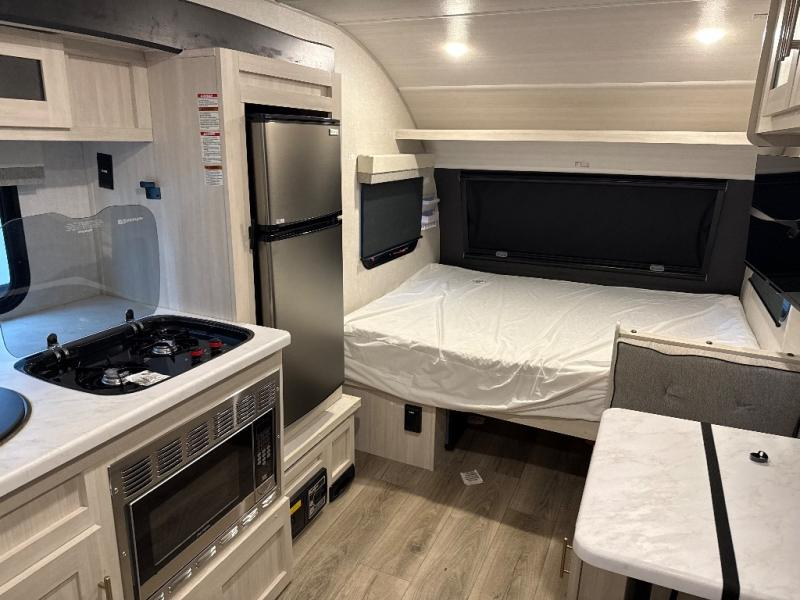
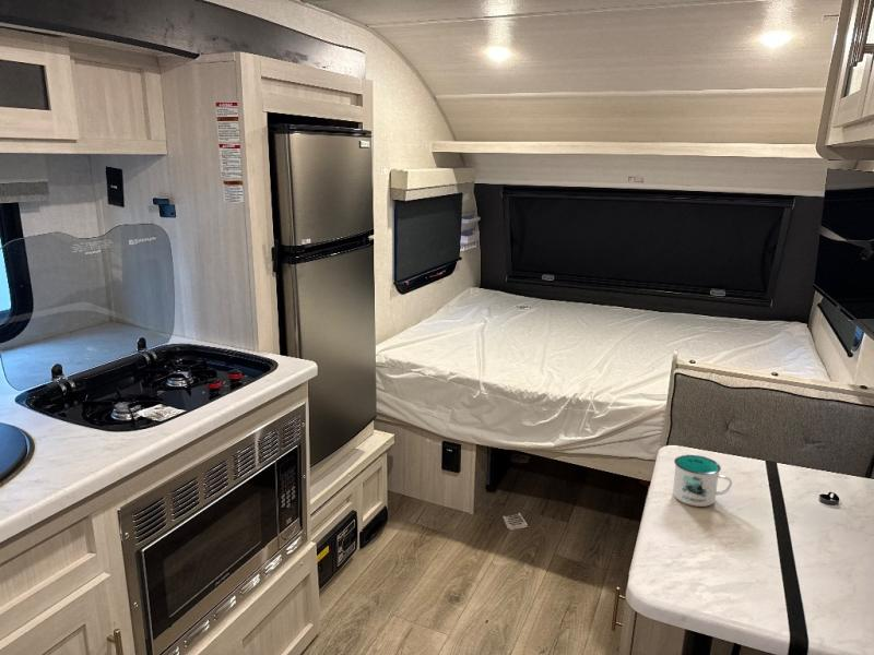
+ mug [672,453,733,508]
